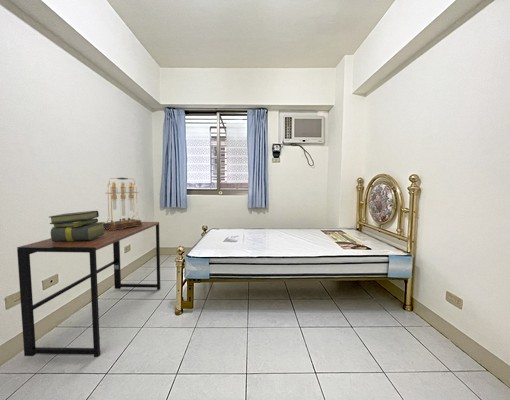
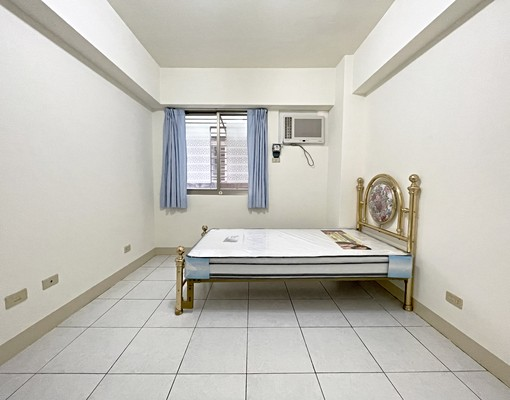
- stack of books [48,210,106,242]
- desk [16,221,161,358]
- table lamp [103,177,143,230]
